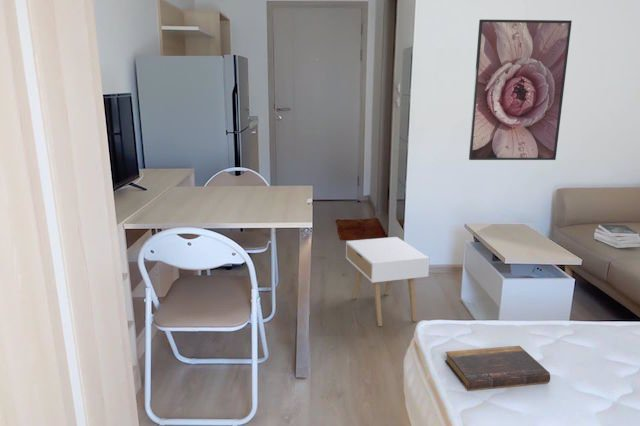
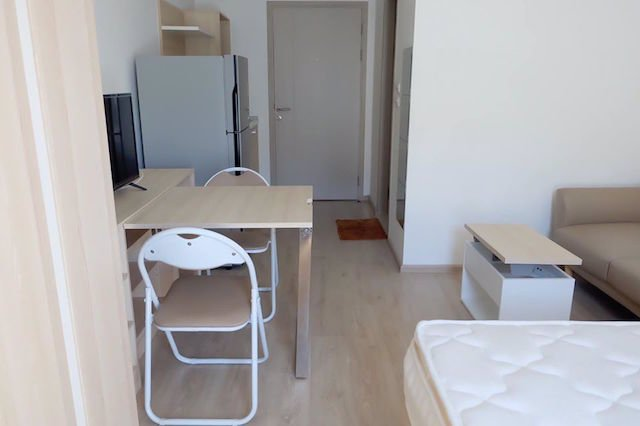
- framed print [468,19,573,161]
- nightstand [345,236,431,327]
- book [593,223,640,249]
- book [444,345,551,392]
